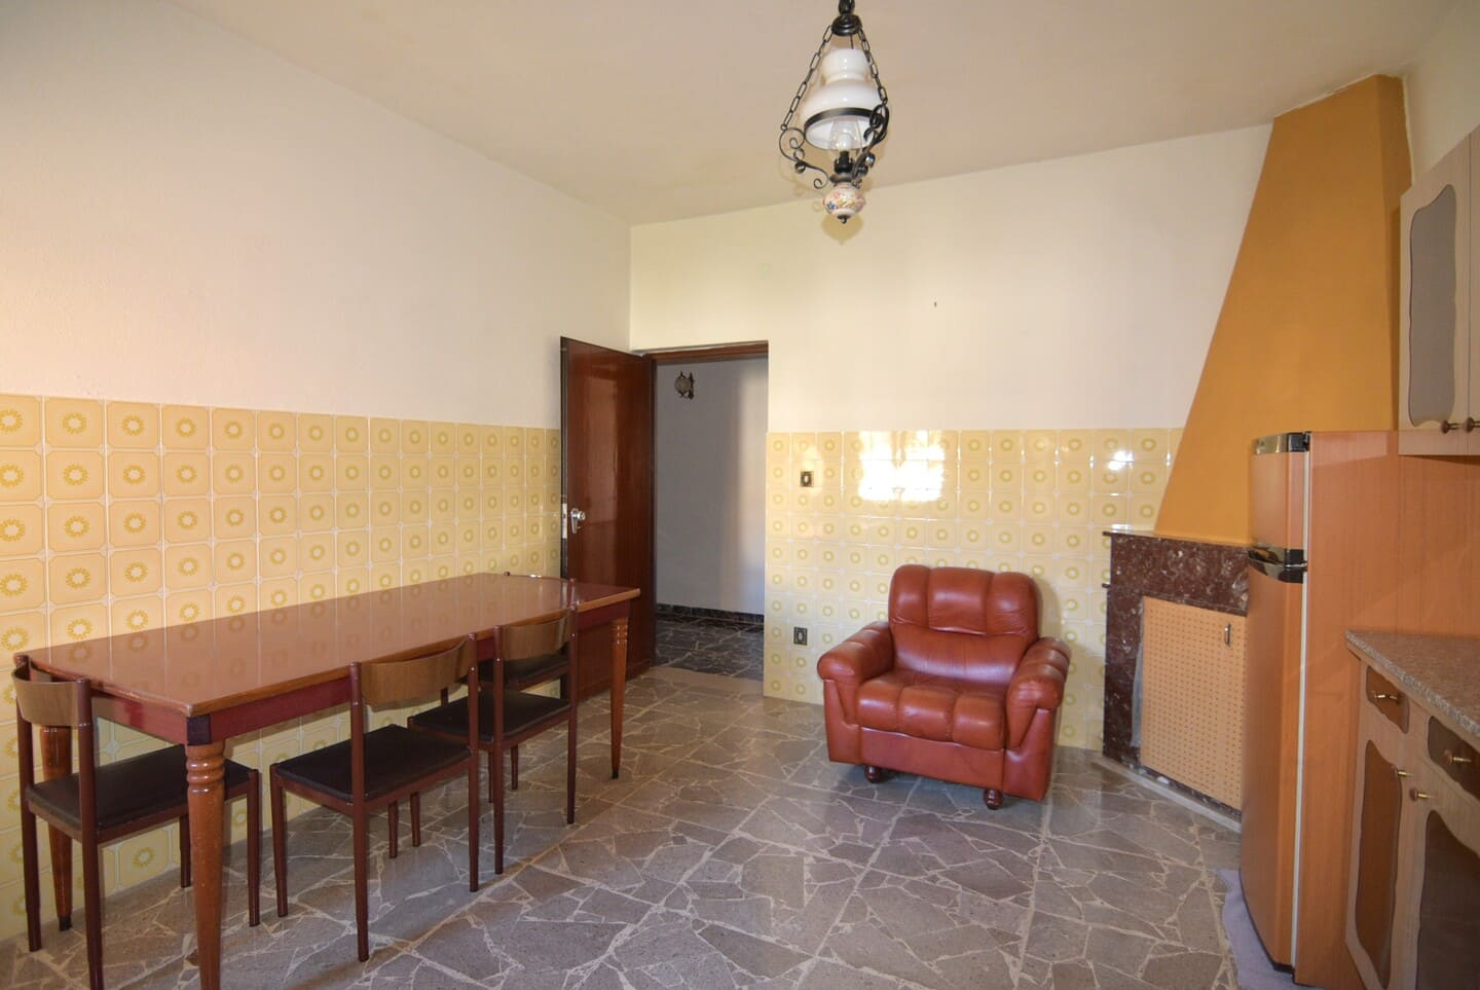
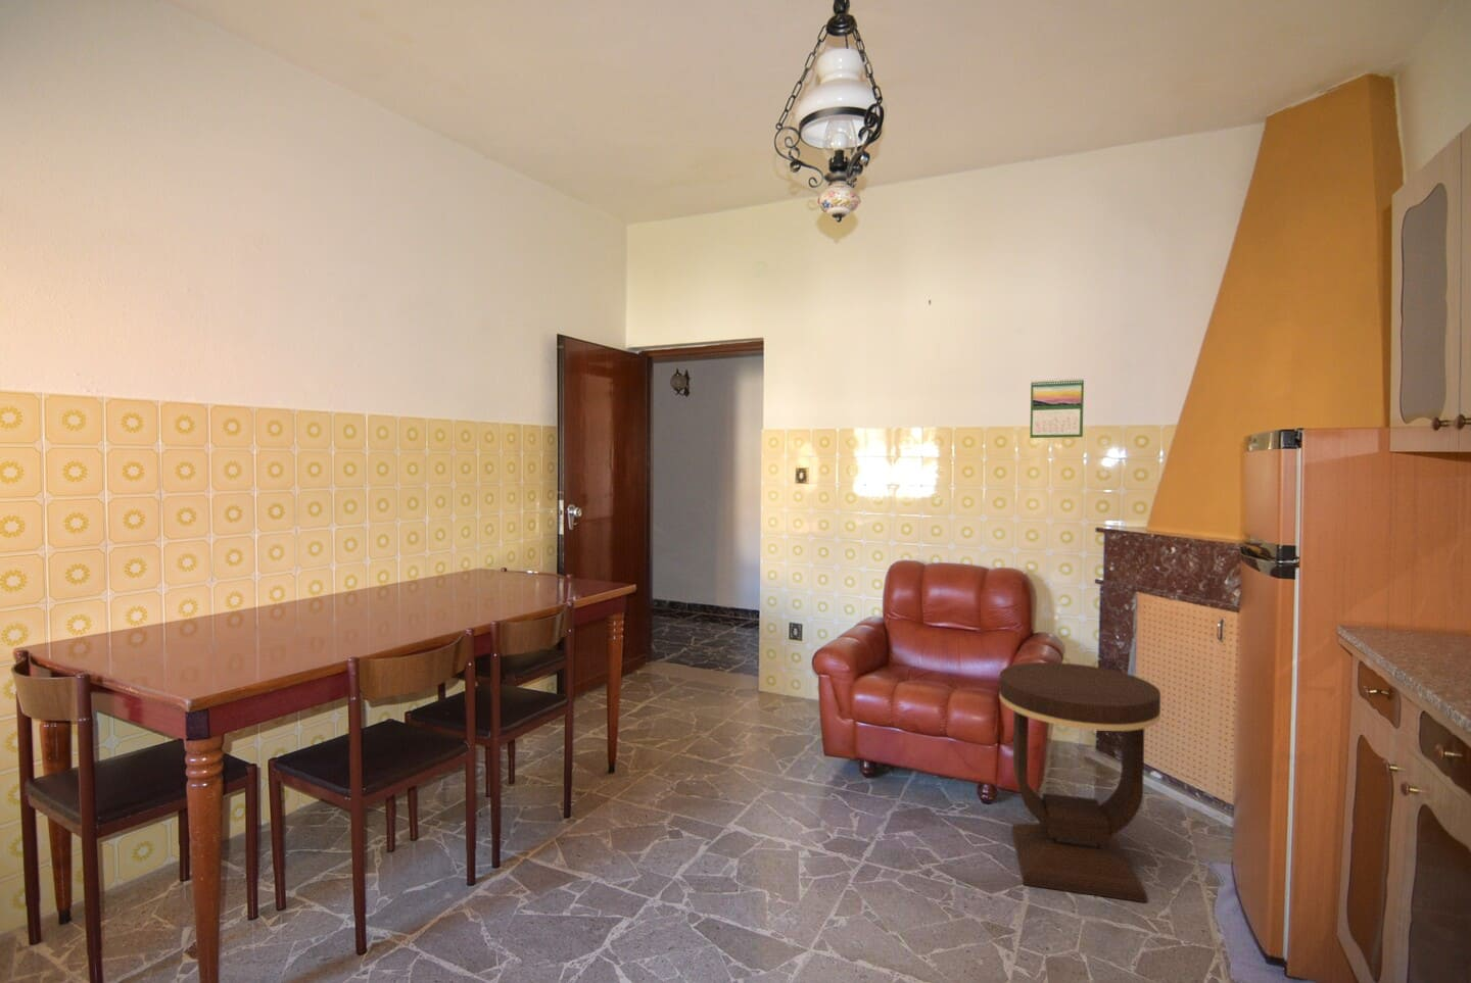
+ side table [998,662,1161,903]
+ calendar [1029,377,1085,439]
